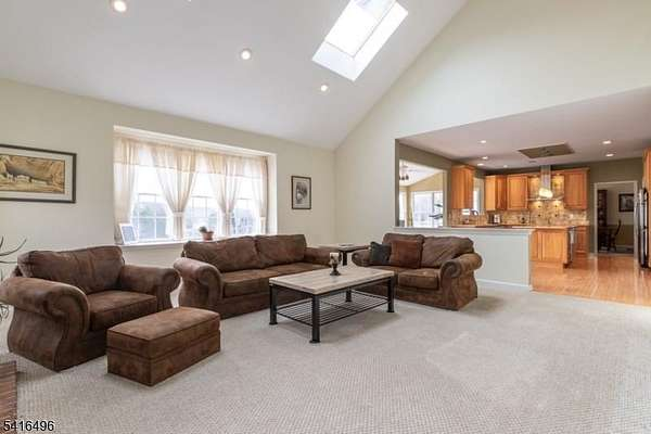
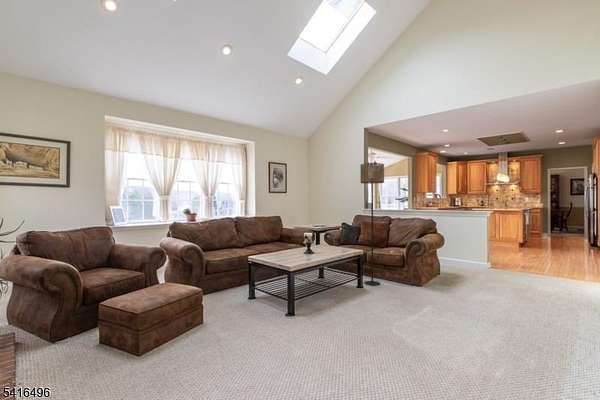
+ floor lamp [359,162,385,286]
